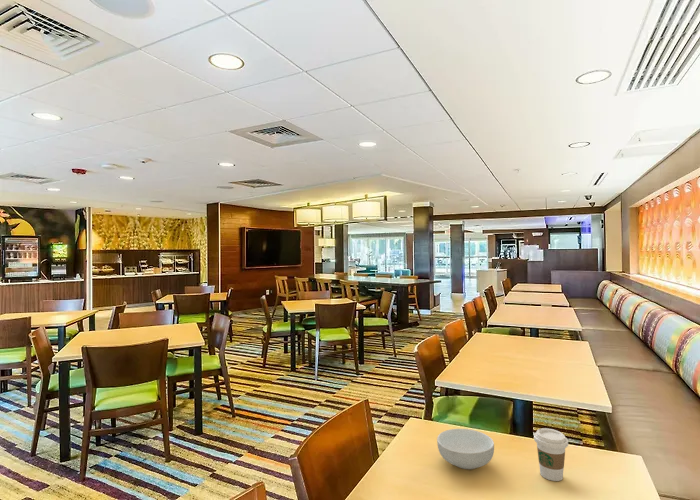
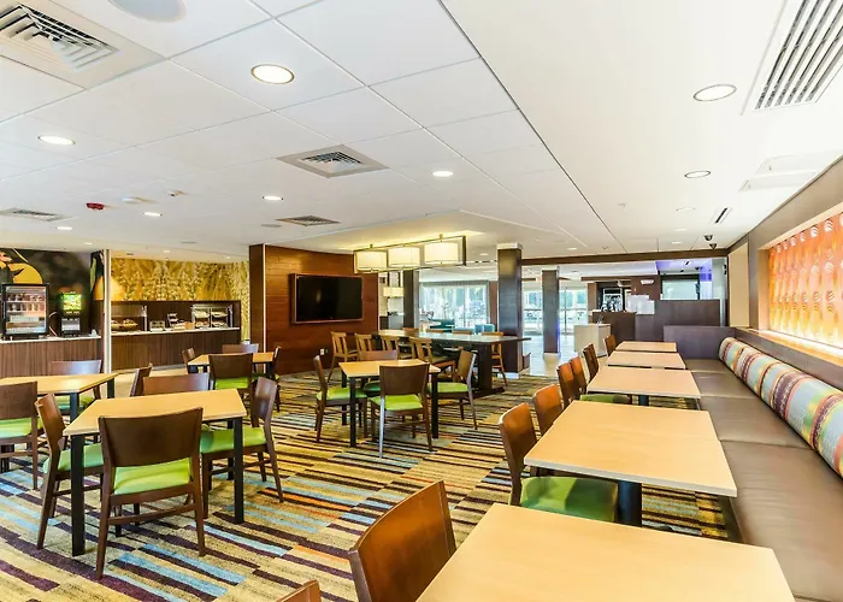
- coffee cup [533,427,569,482]
- cereal bowl [436,428,495,470]
